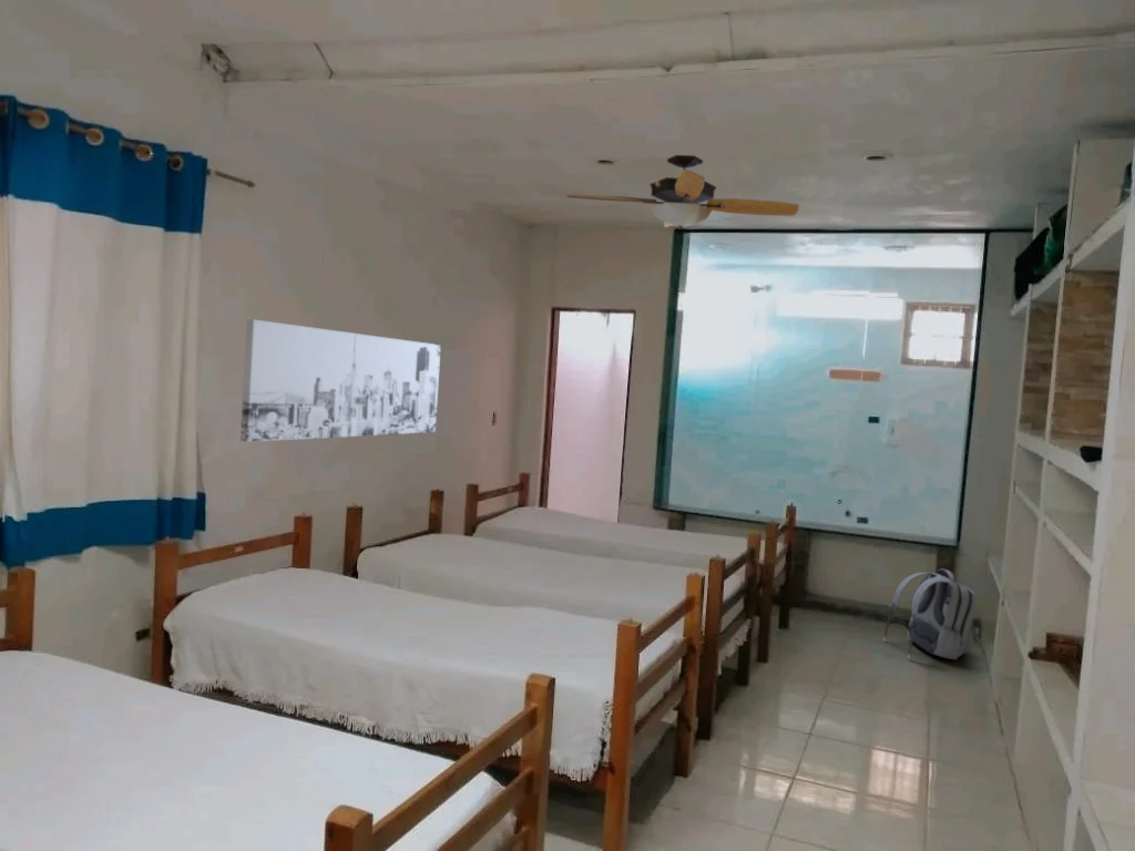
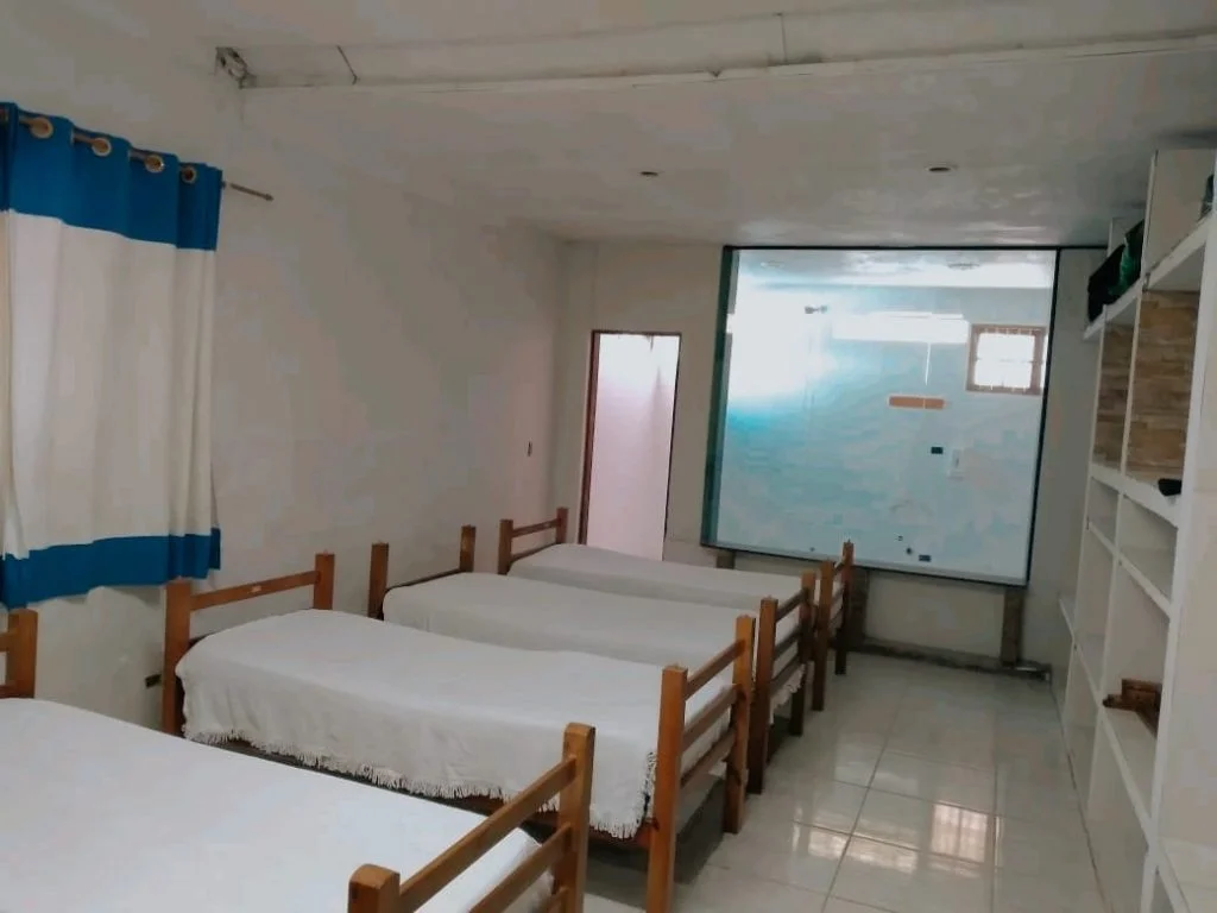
- ceiling fan [565,154,800,230]
- wall art [239,318,442,443]
- backpack [882,568,979,660]
